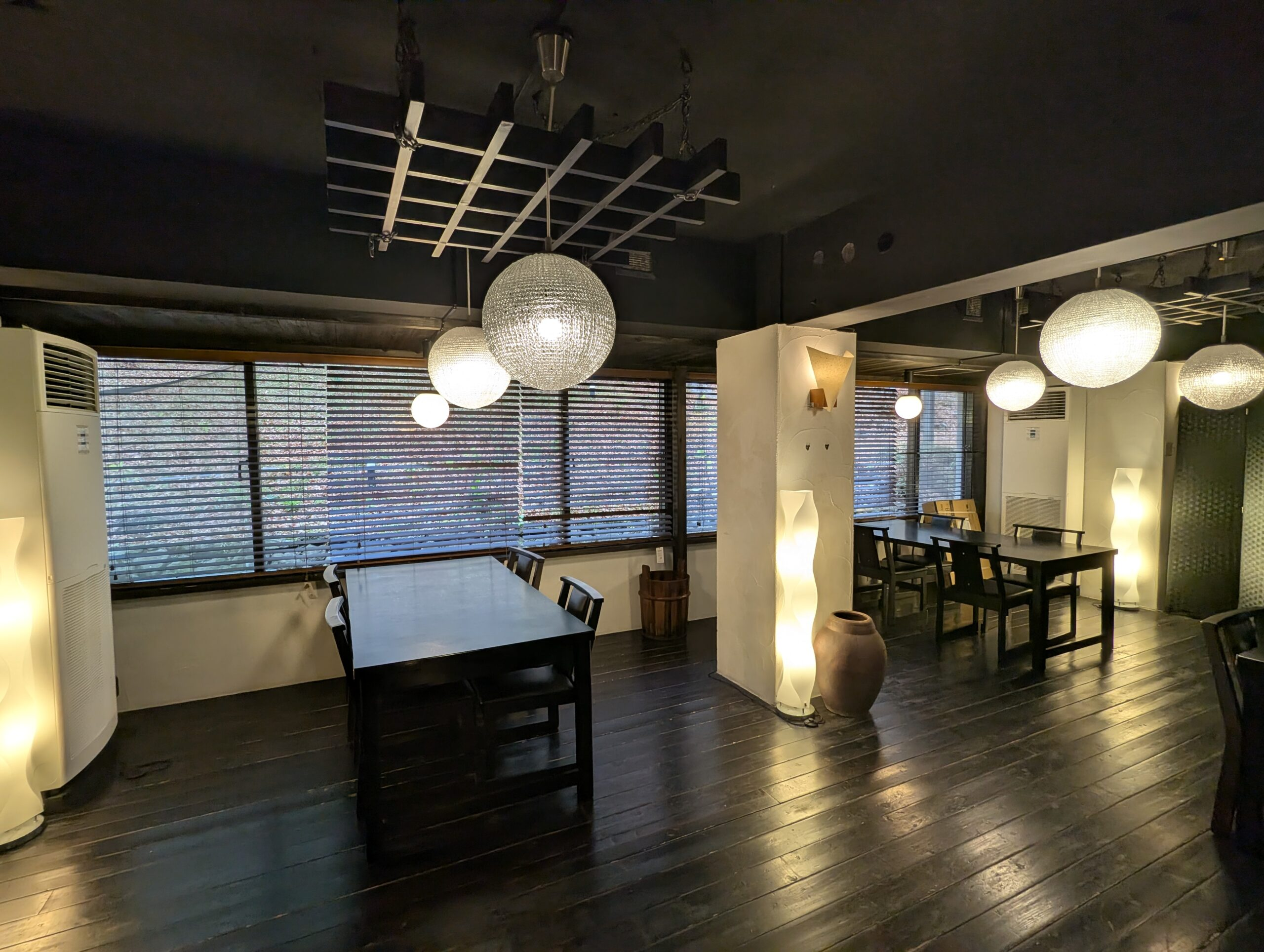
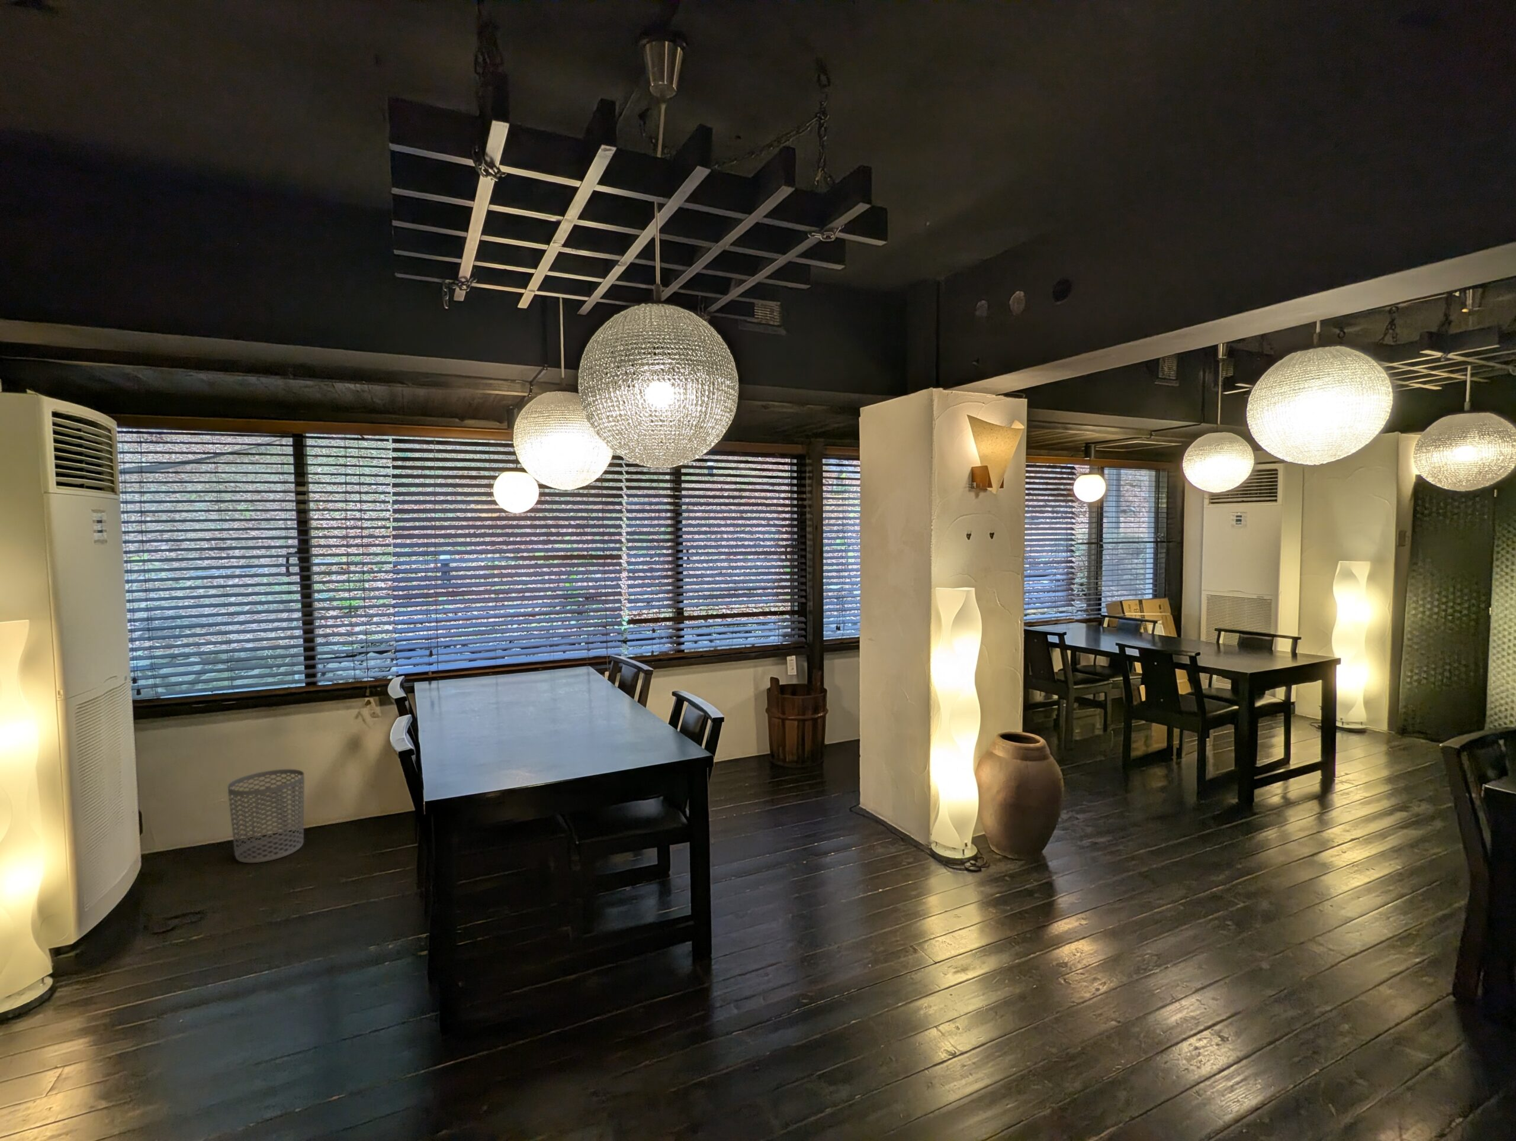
+ waste bin [228,768,305,863]
